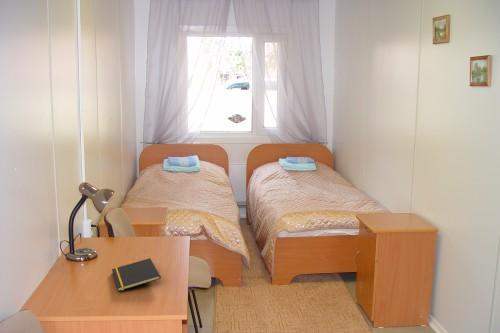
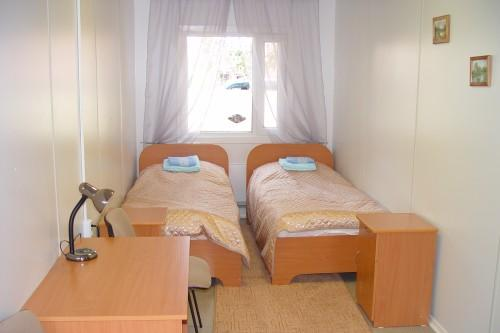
- notepad [111,257,162,292]
